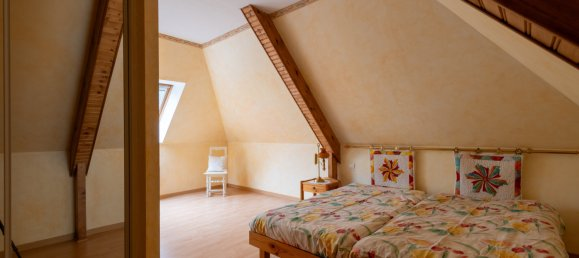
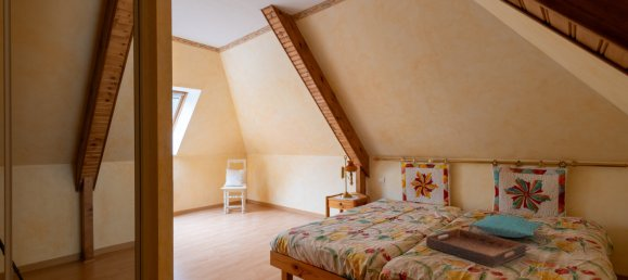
+ pillow [470,214,544,239]
+ serving tray [425,228,527,269]
